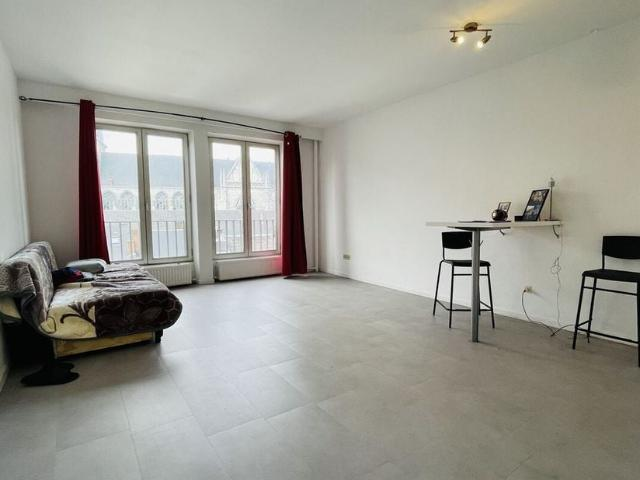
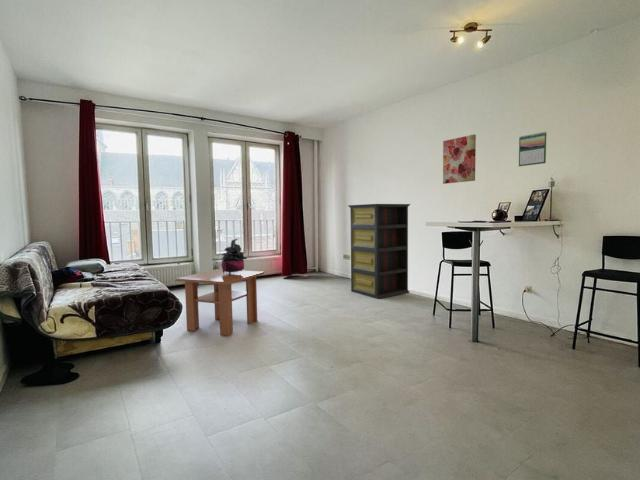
+ coffee table [174,268,265,337]
+ bookshelf [347,203,411,300]
+ calendar [518,131,548,167]
+ potted plant [220,238,248,275]
+ wall art [442,133,477,185]
